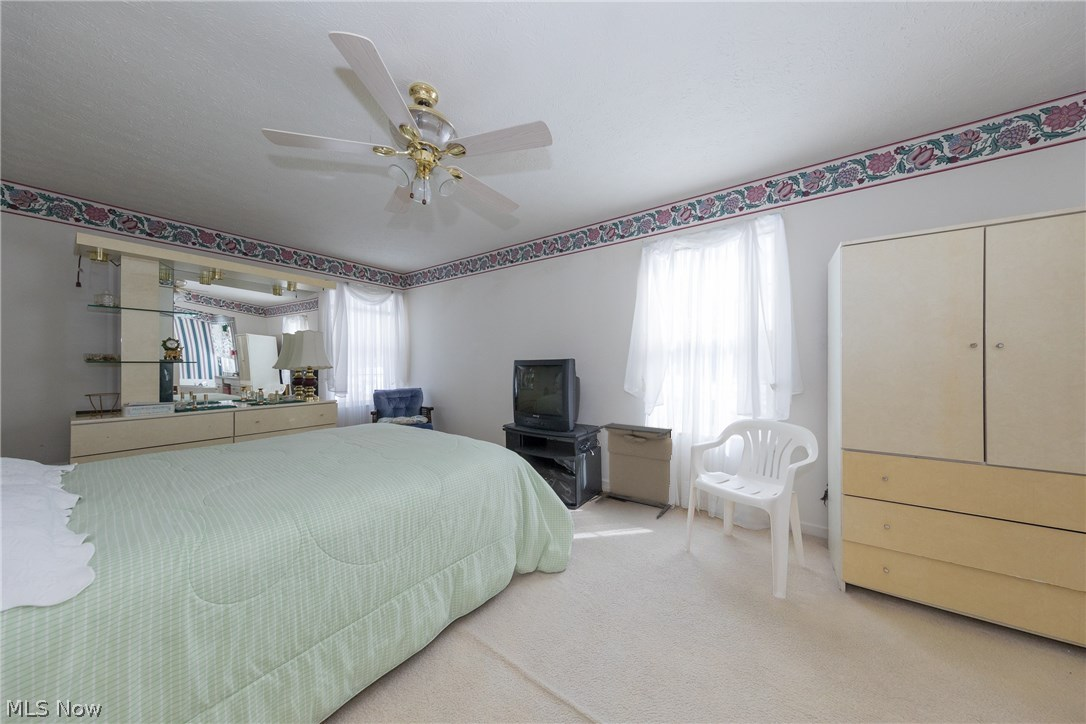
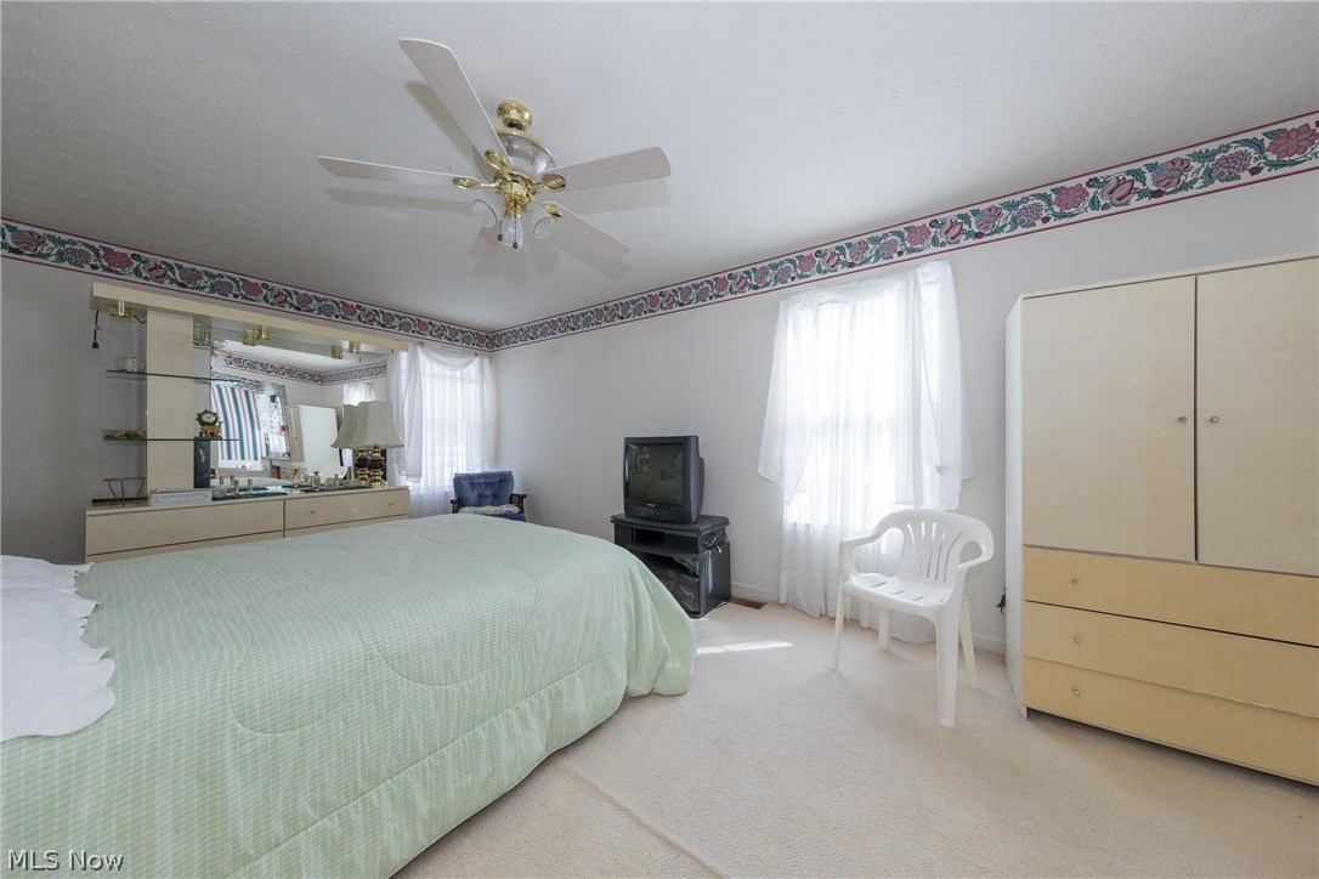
- laundry hamper [594,422,673,519]
